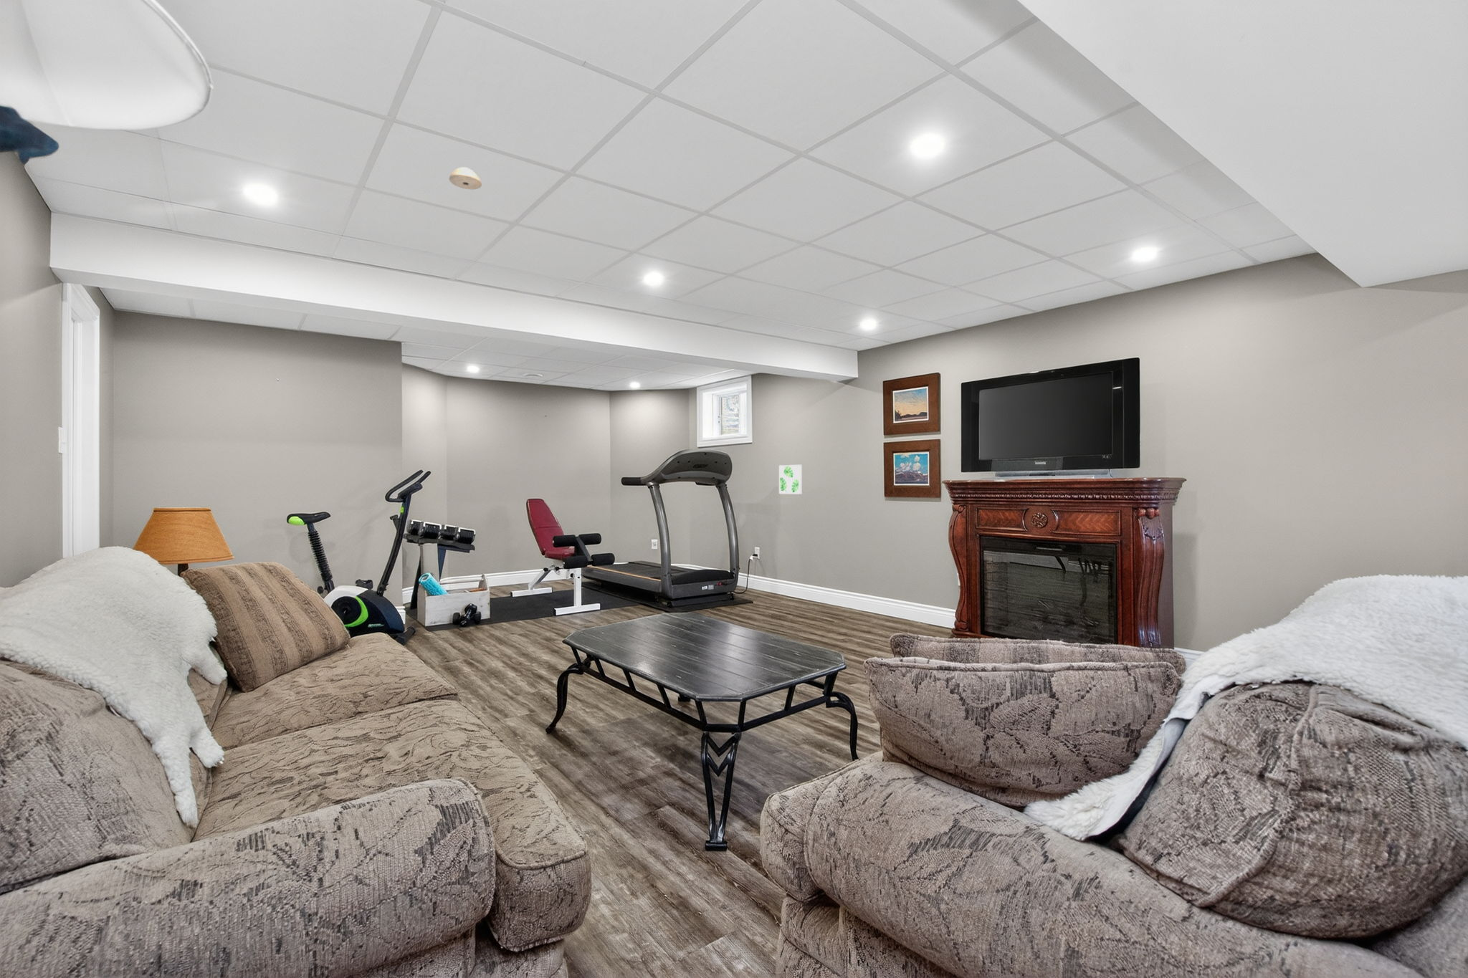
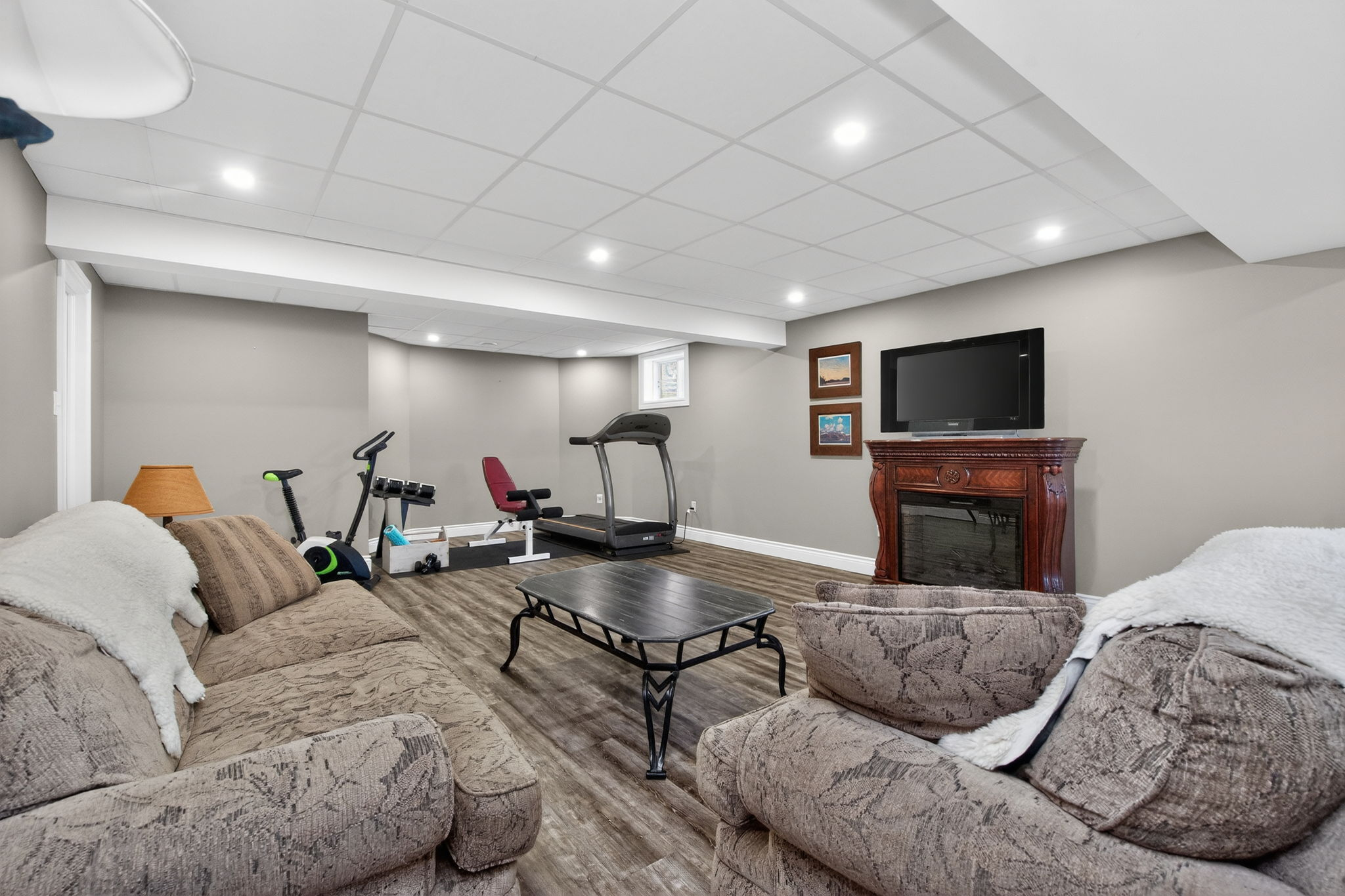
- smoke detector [449,166,482,191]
- wall art [778,464,803,496]
